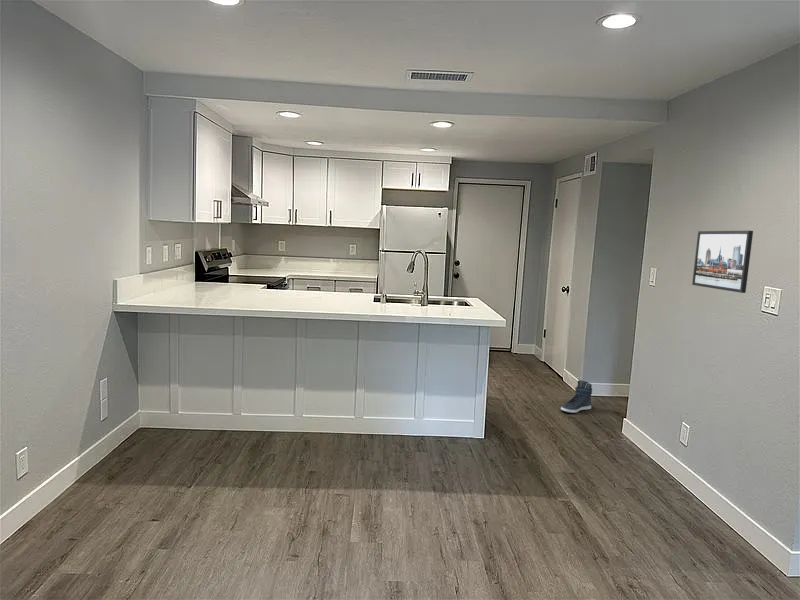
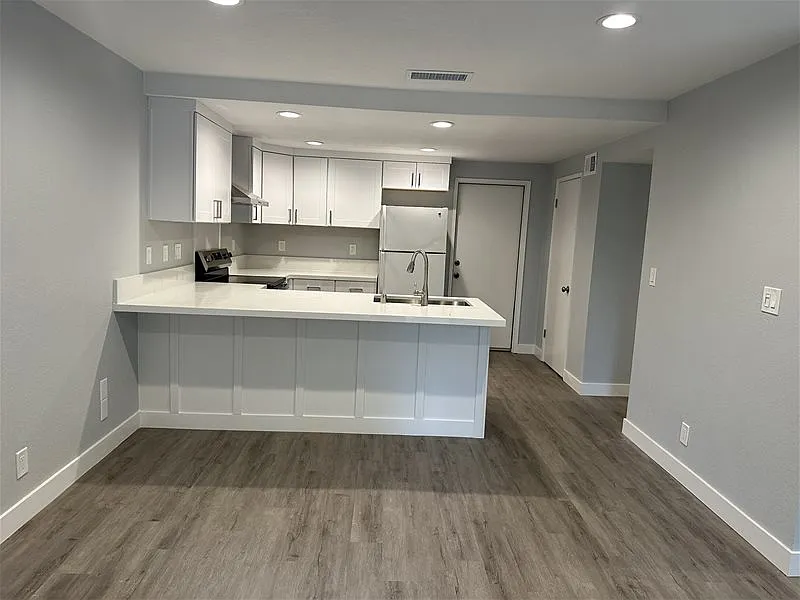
- sneaker [560,379,593,414]
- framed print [691,230,754,294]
